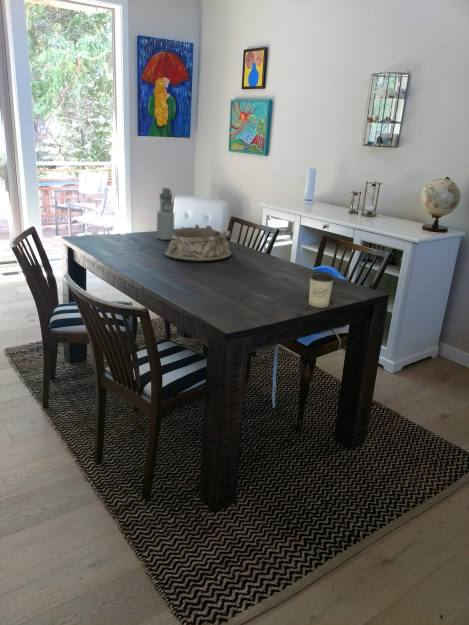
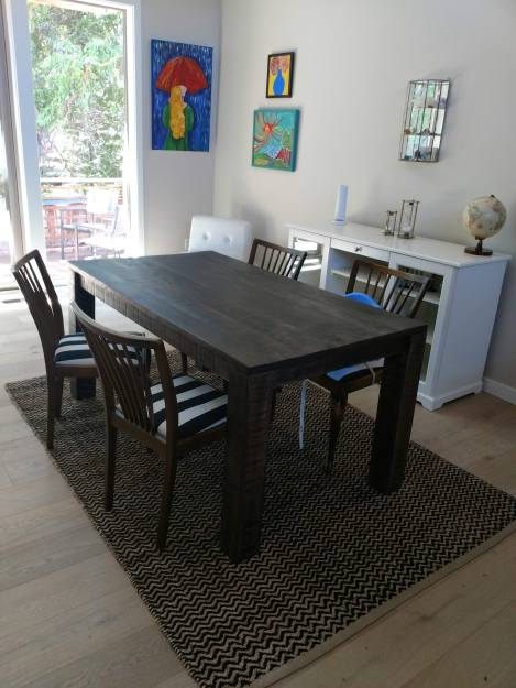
- cup [308,270,335,309]
- water bottle [156,187,175,241]
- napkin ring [163,224,232,263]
